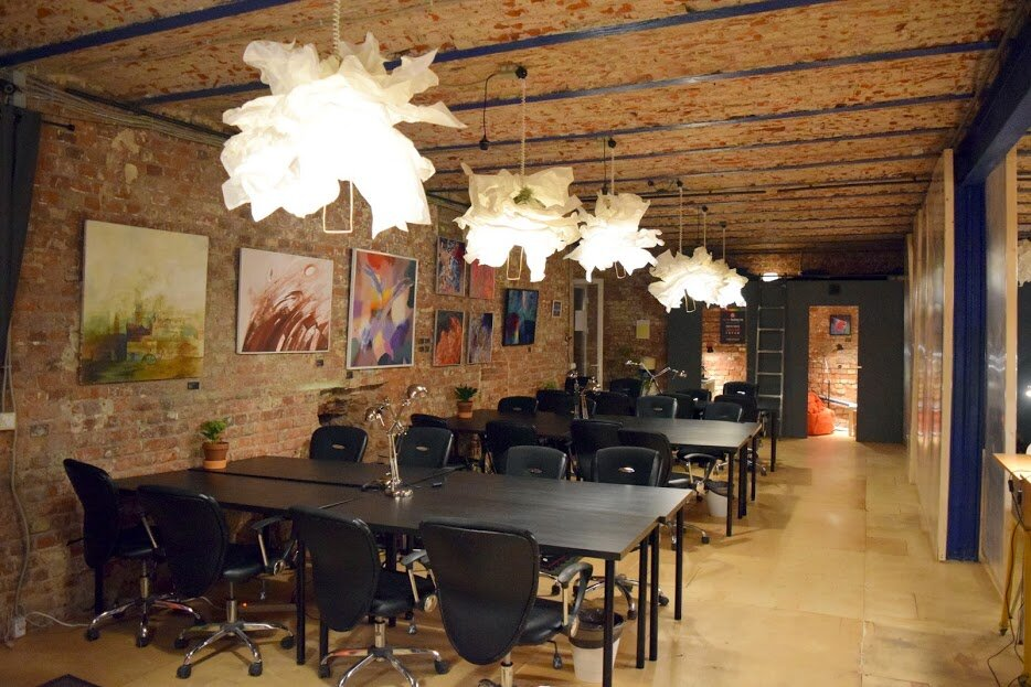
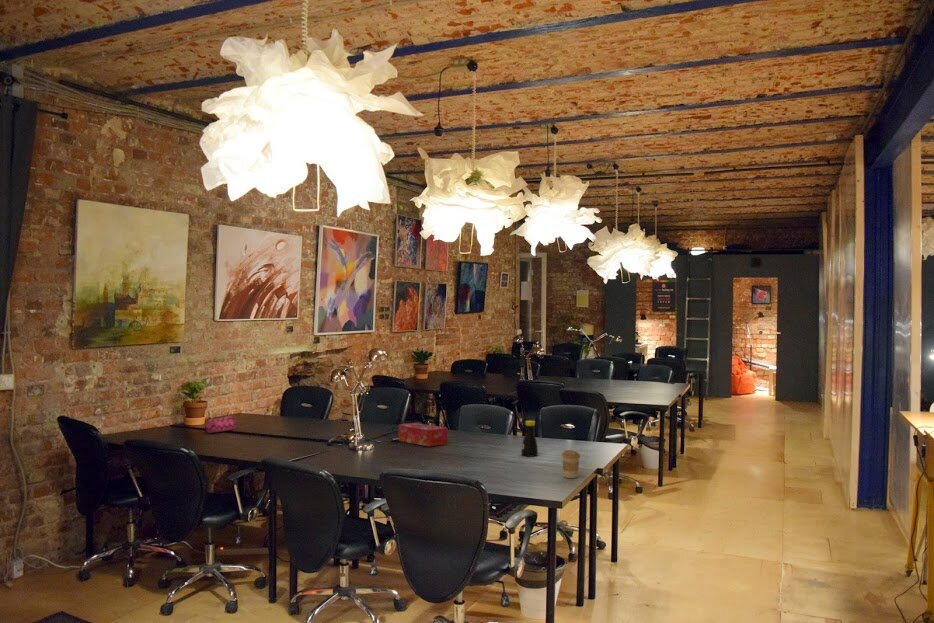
+ bottle [520,420,539,458]
+ tissue box [397,422,448,447]
+ coffee cup [561,449,581,479]
+ pencil case [205,414,237,434]
